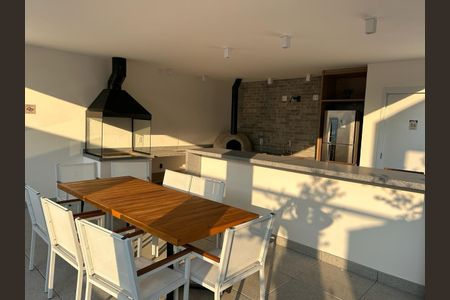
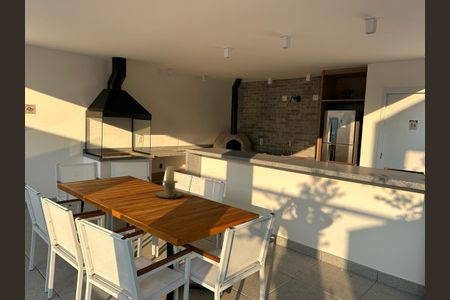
+ candle holder [155,165,184,199]
